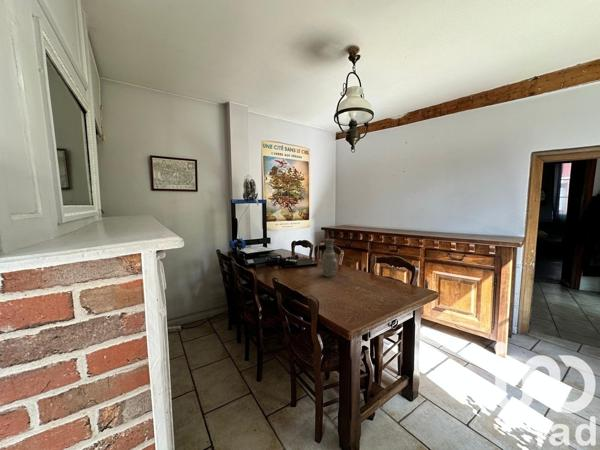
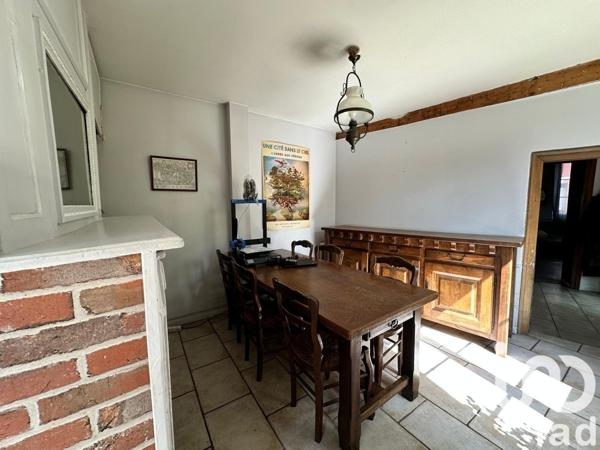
- vase [320,238,339,278]
